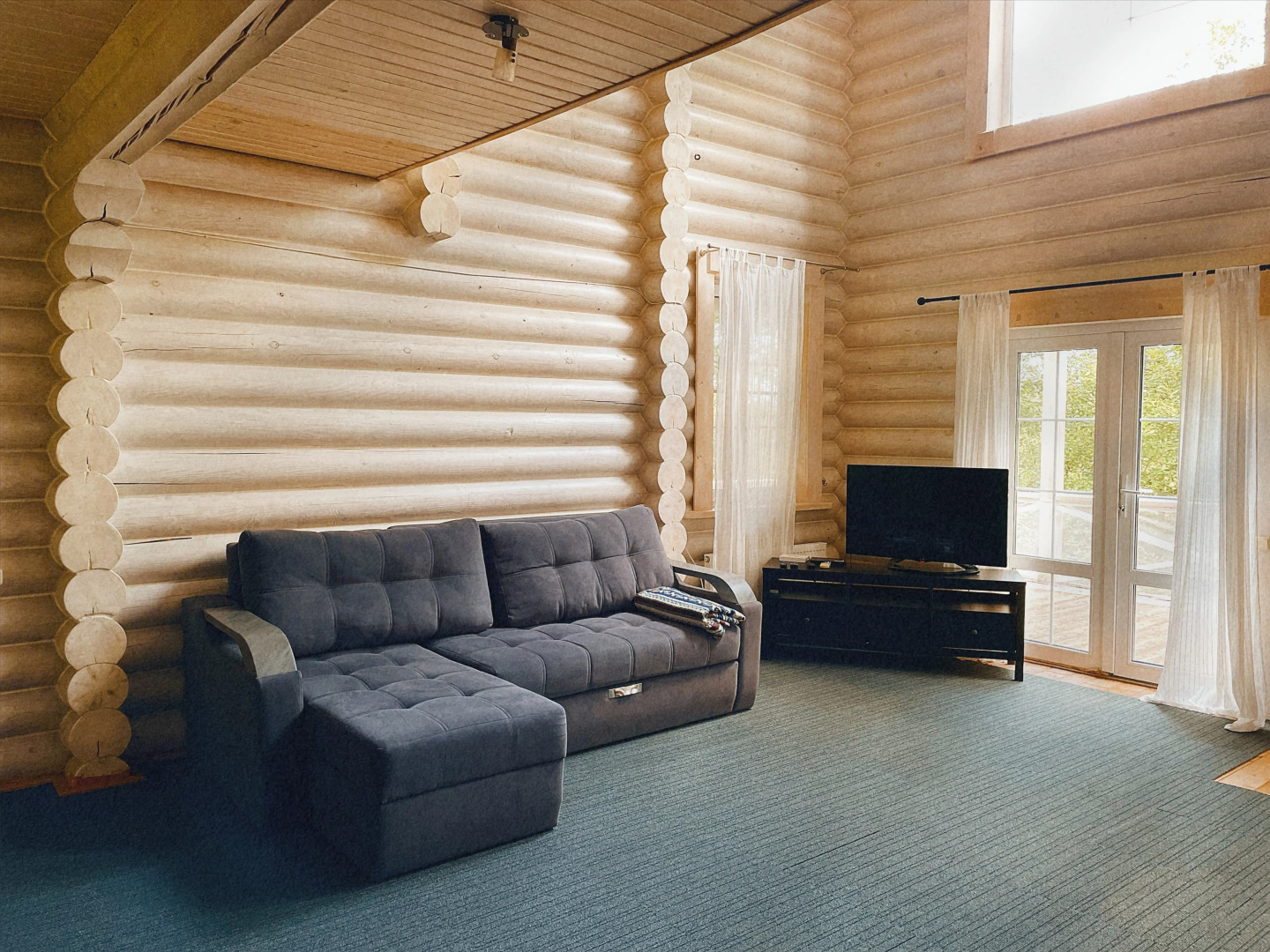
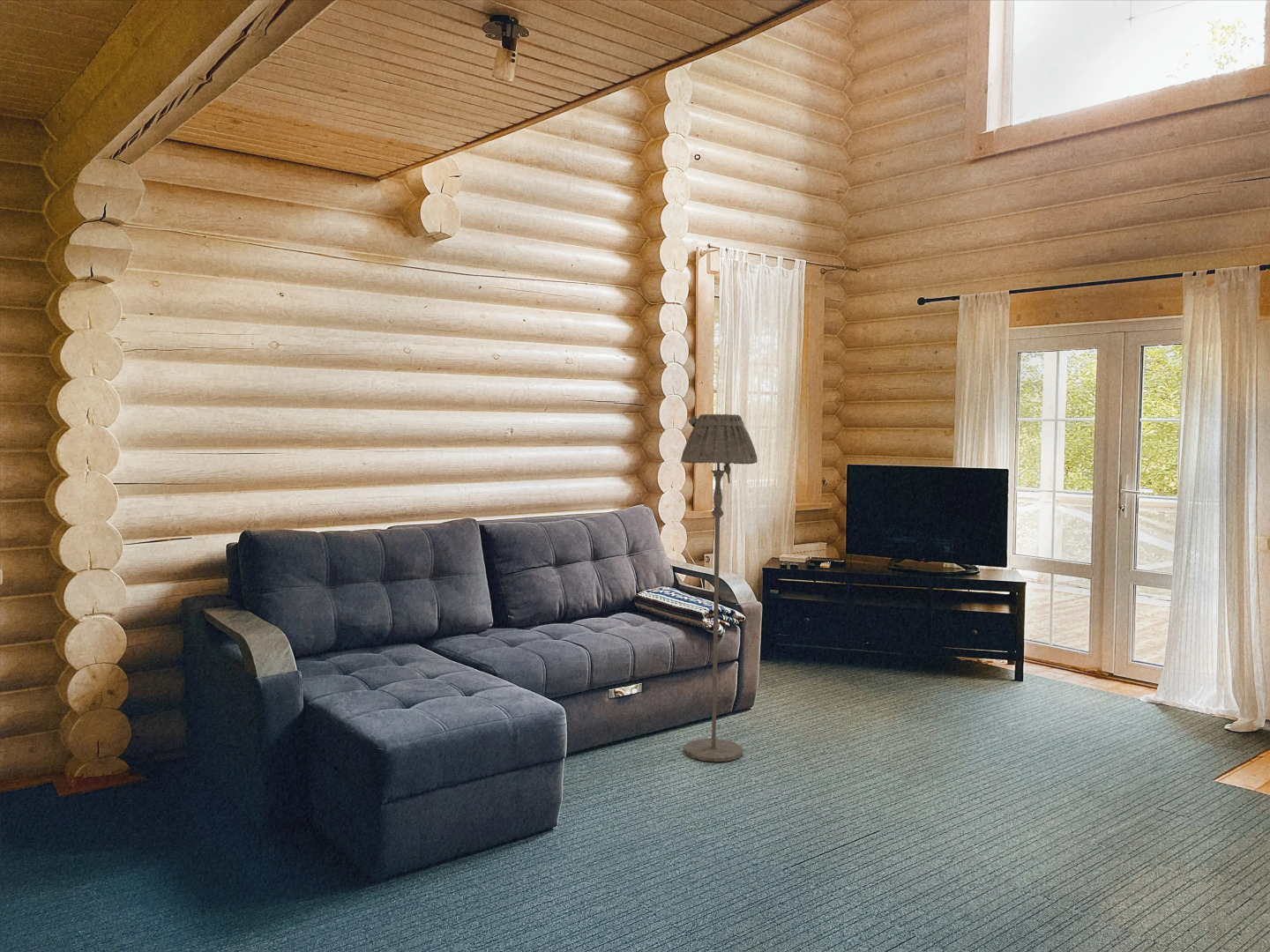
+ floor lamp [680,413,758,762]
